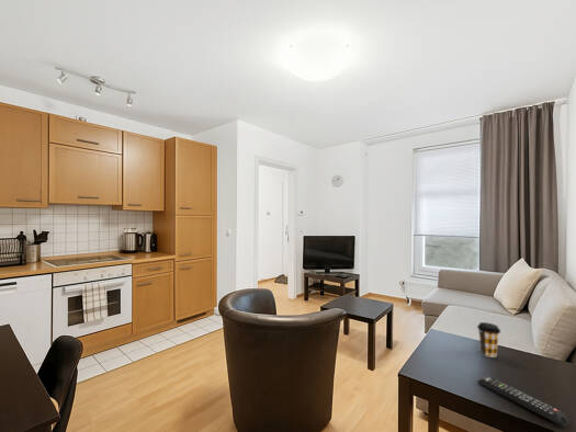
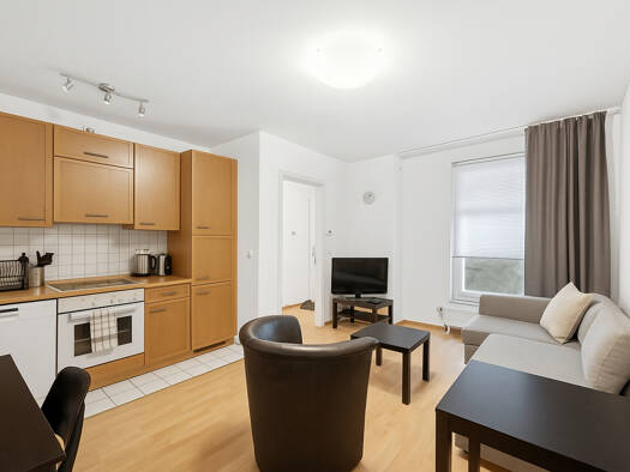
- remote control [477,376,569,428]
- coffee cup [476,321,501,359]
